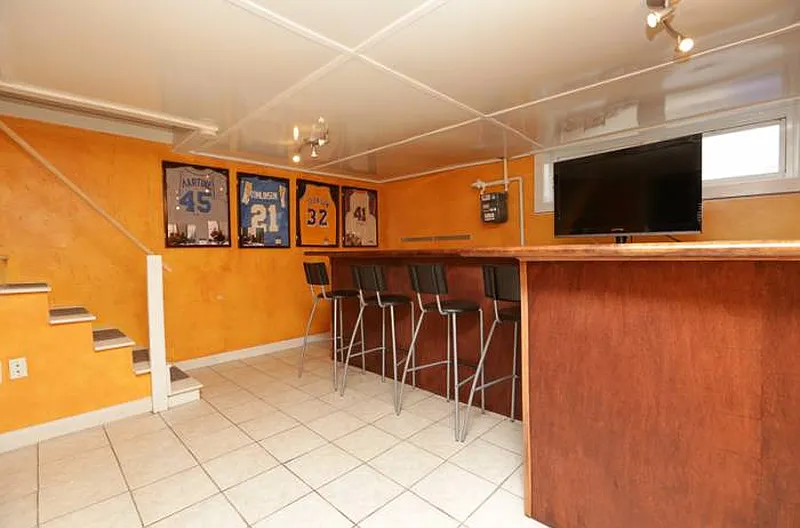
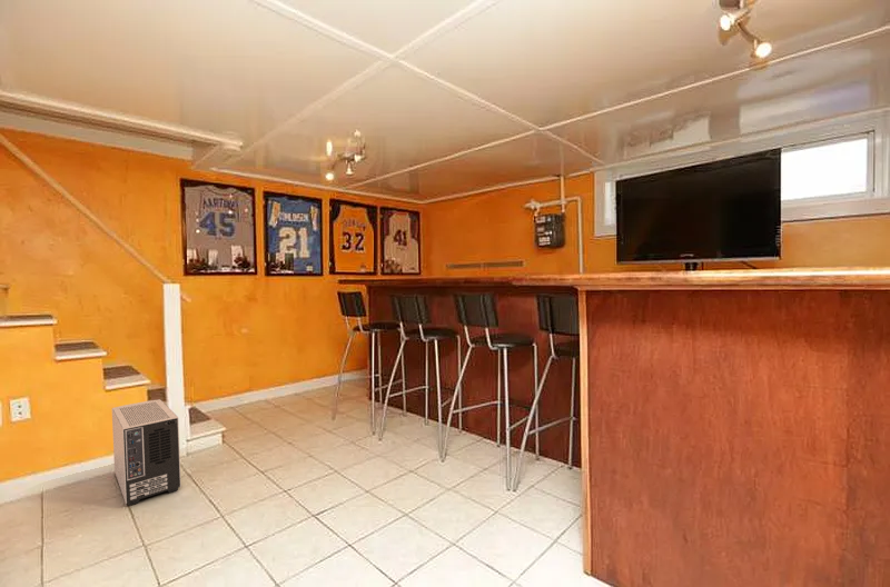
+ air purifier [111,398,182,507]
